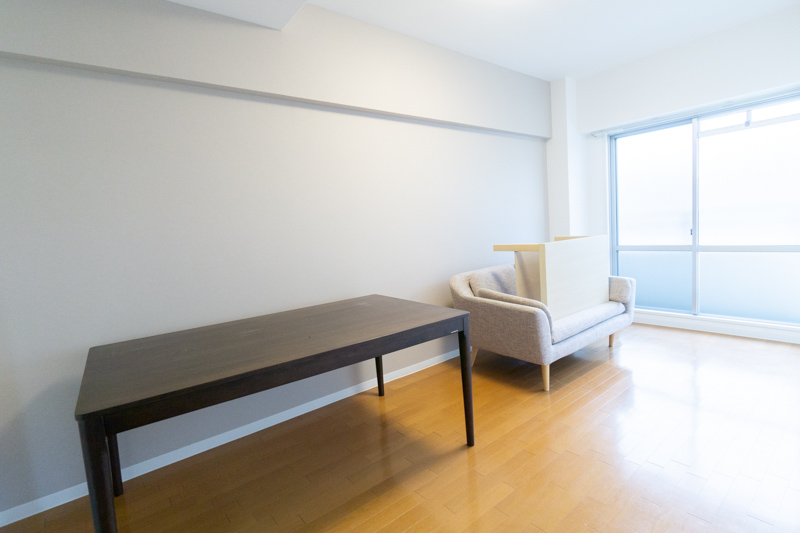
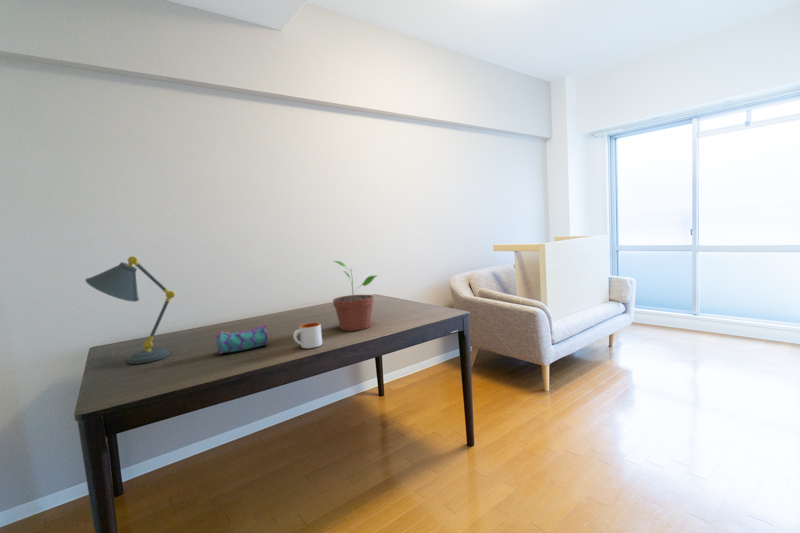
+ potted plant [332,260,378,332]
+ desk lamp [84,255,176,365]
+ pencil case [215,324,269,355]
+ mug [292,322,323,349]
